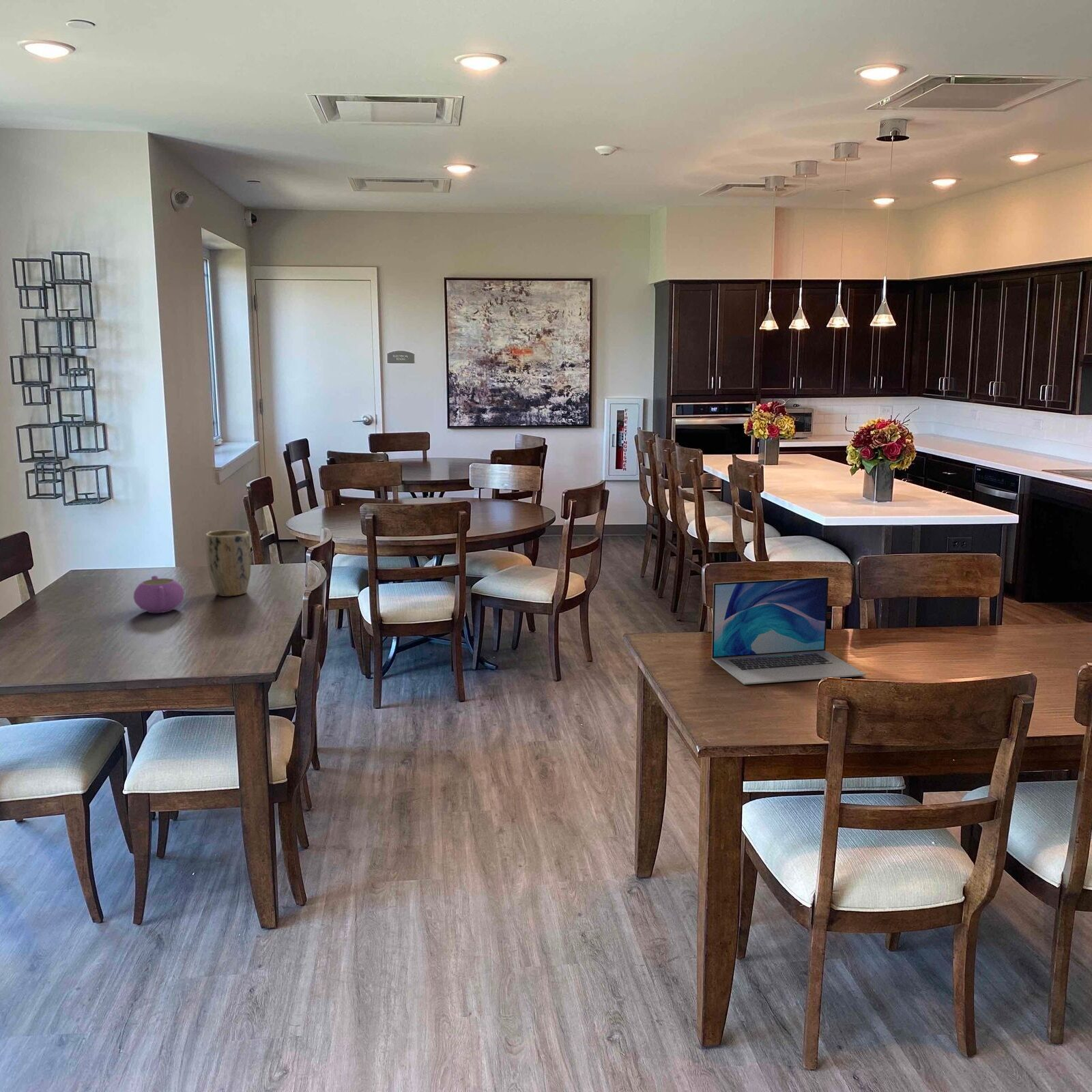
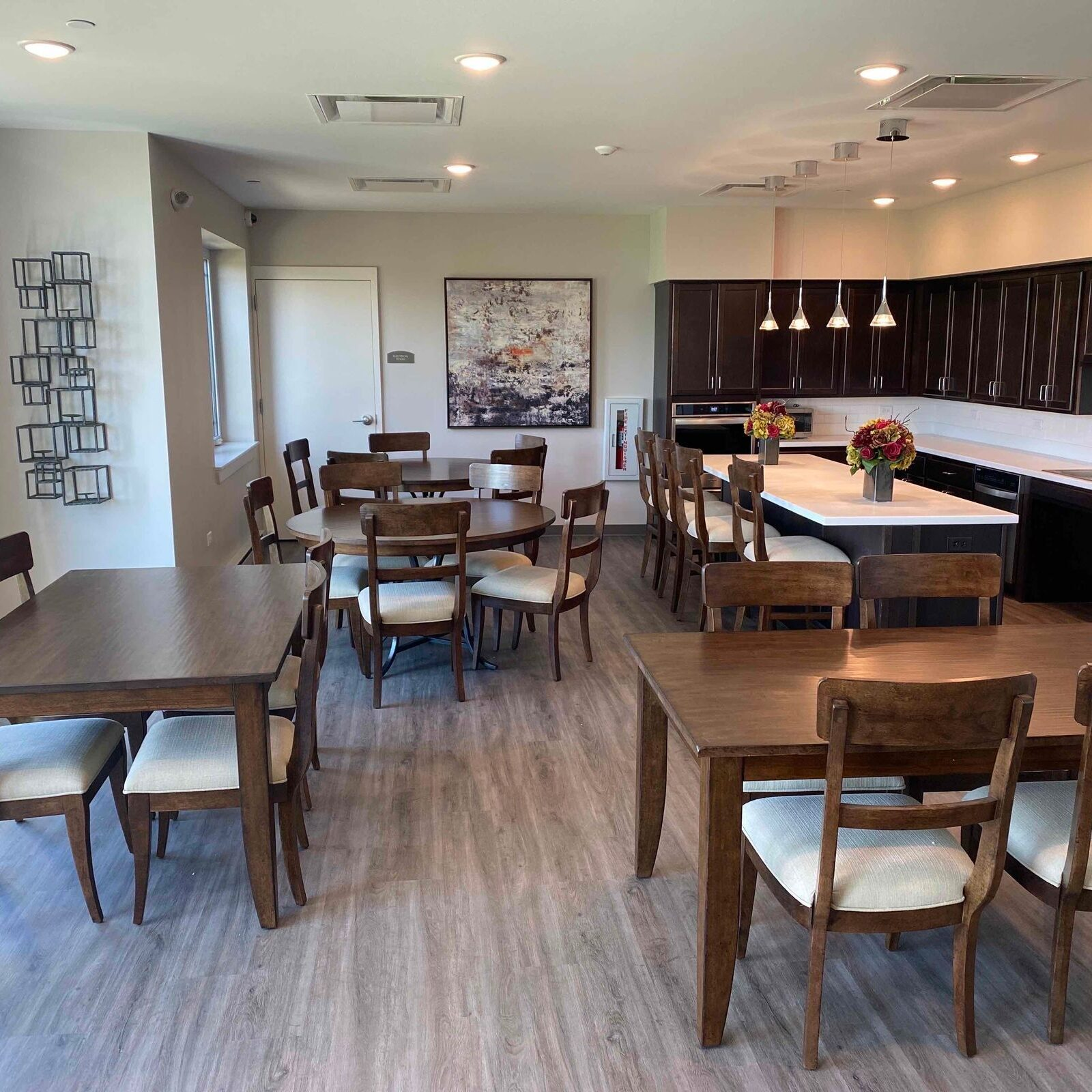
- laptop [711,577,867,685]
- plant pot [205,529,251,597]
- teapot [132,575,185,614]
